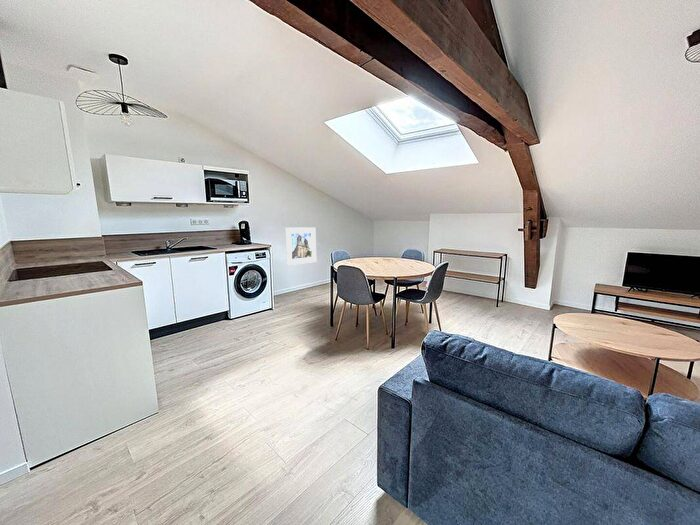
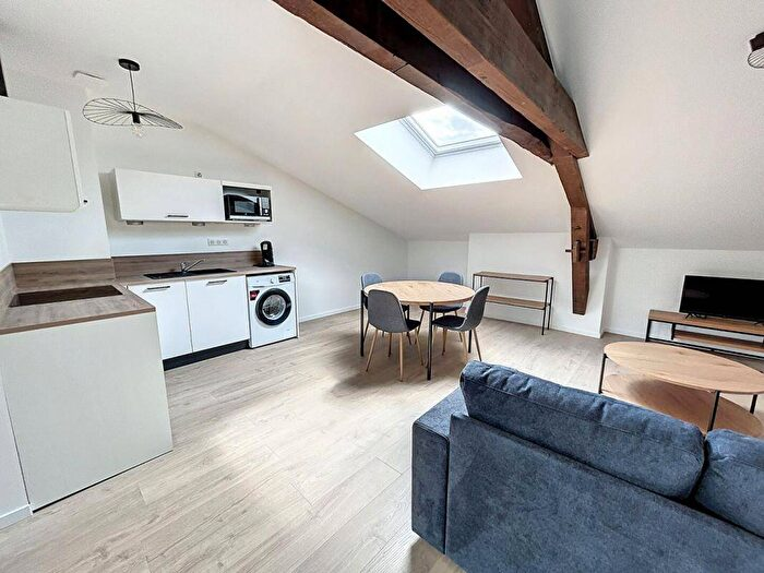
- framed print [285,226,317,266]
